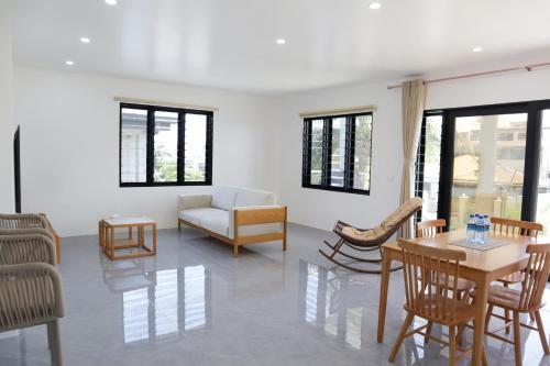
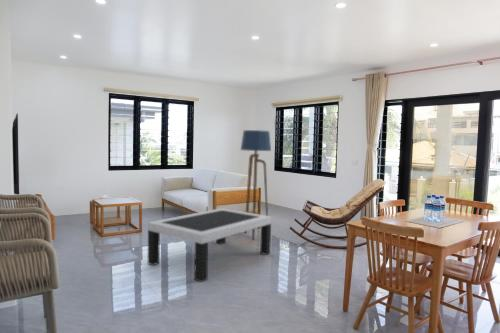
+ floor lamp [240,129,272,240]
+ coffee table [147,207,272,283]
